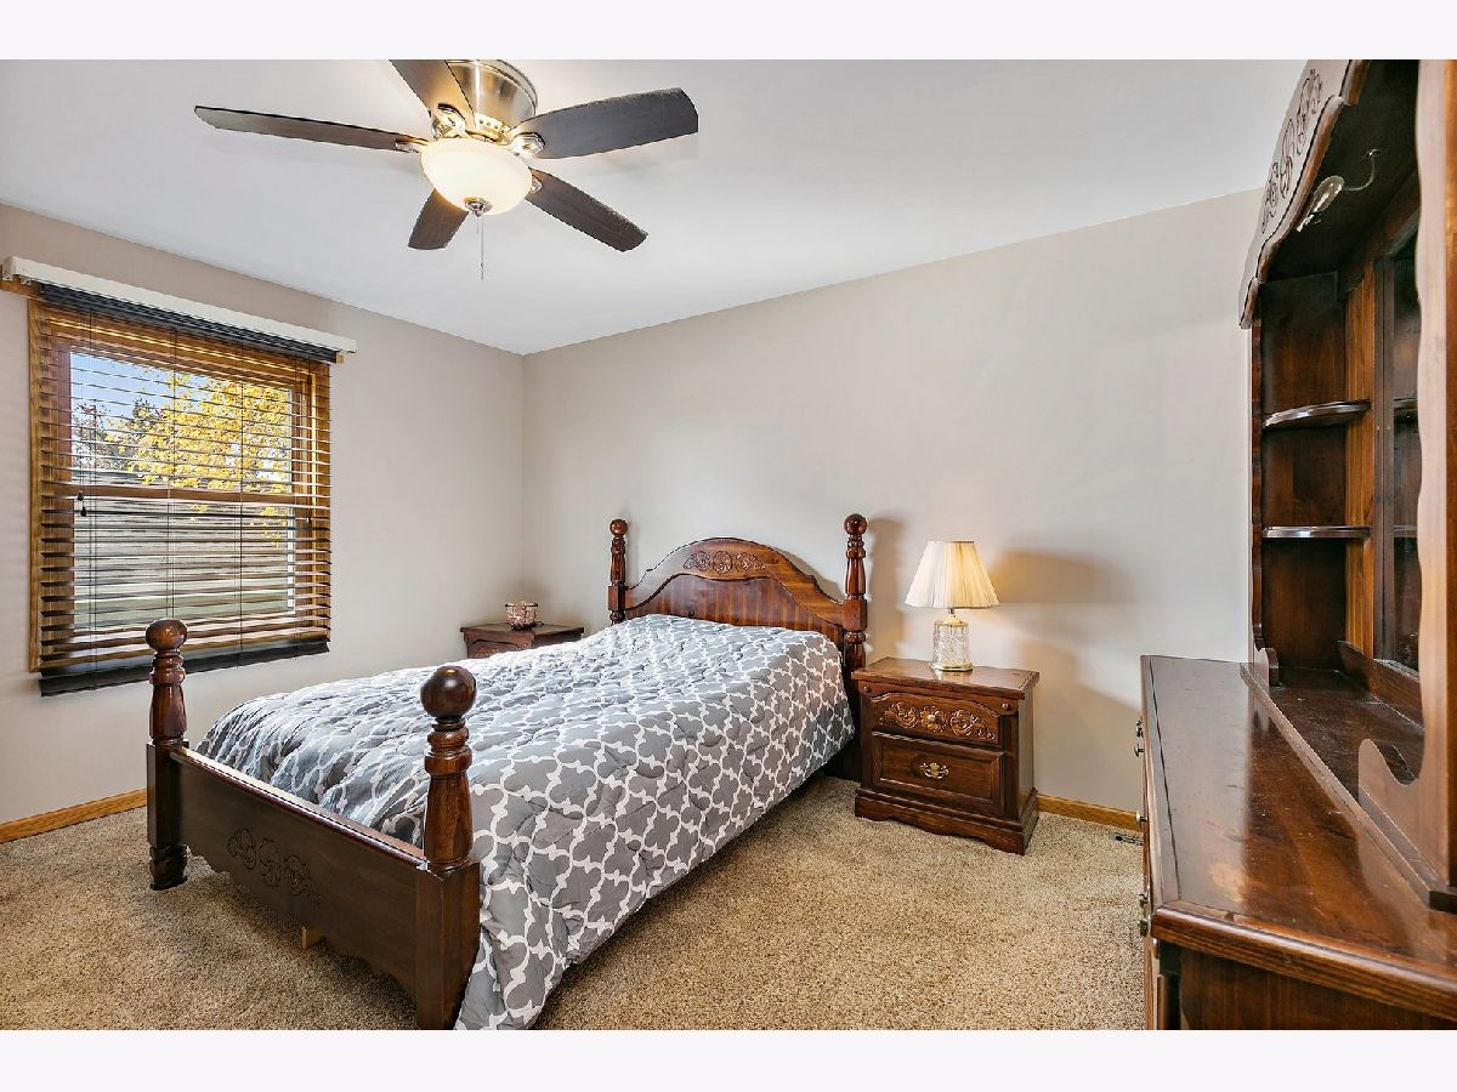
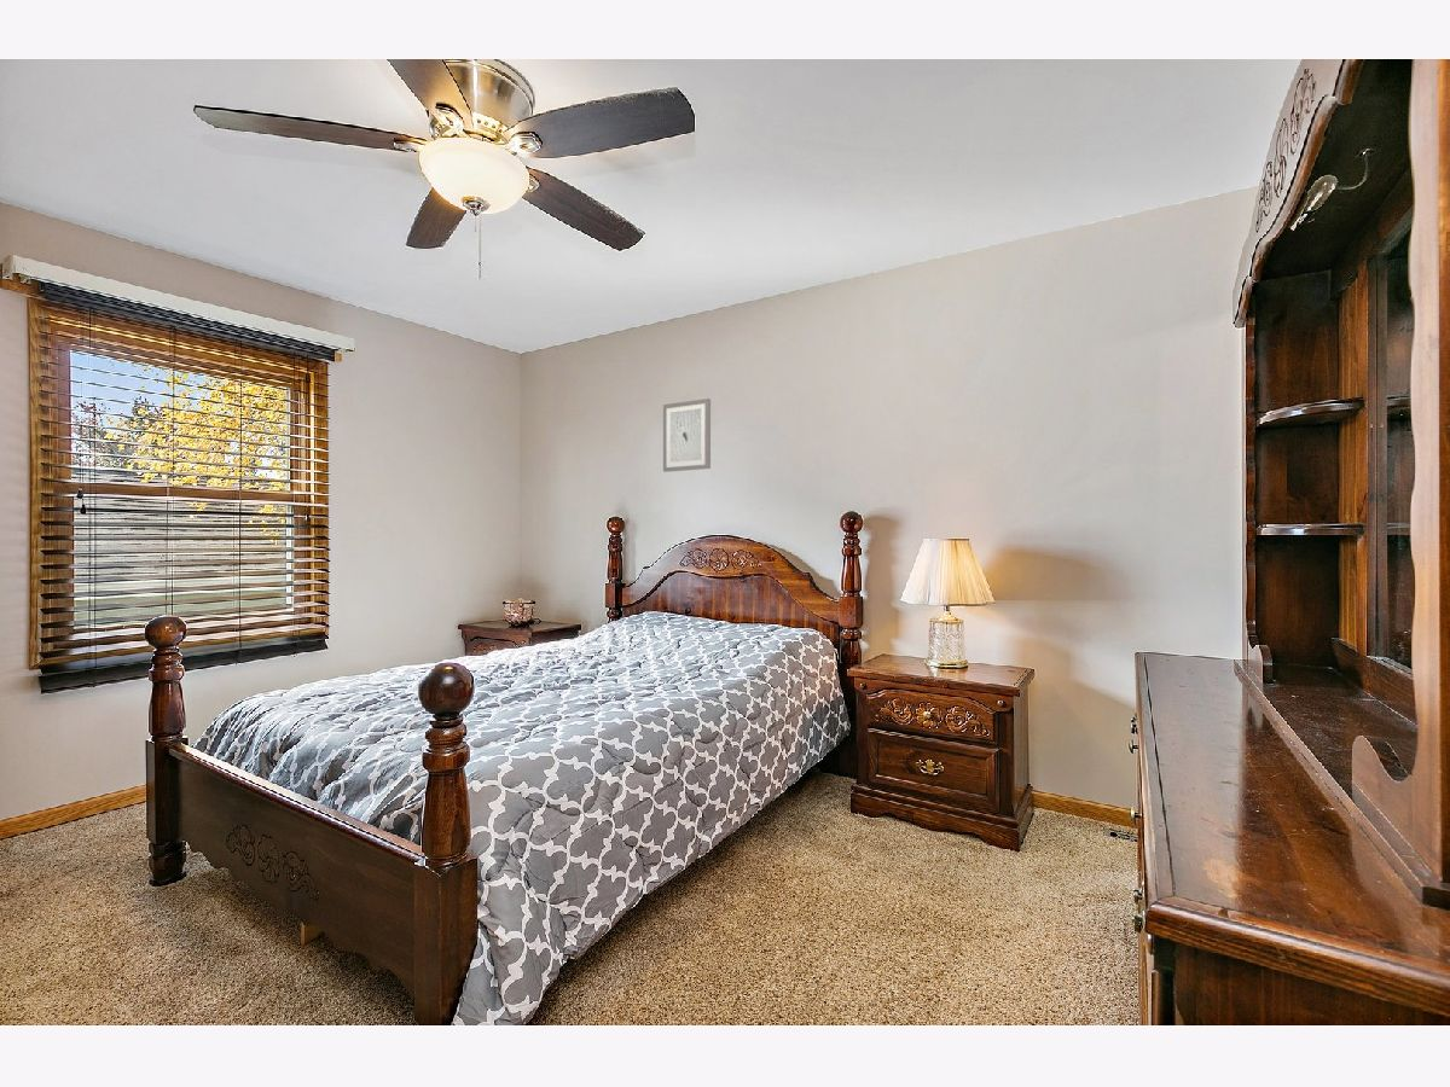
+ wall art [662,397,712,473]
